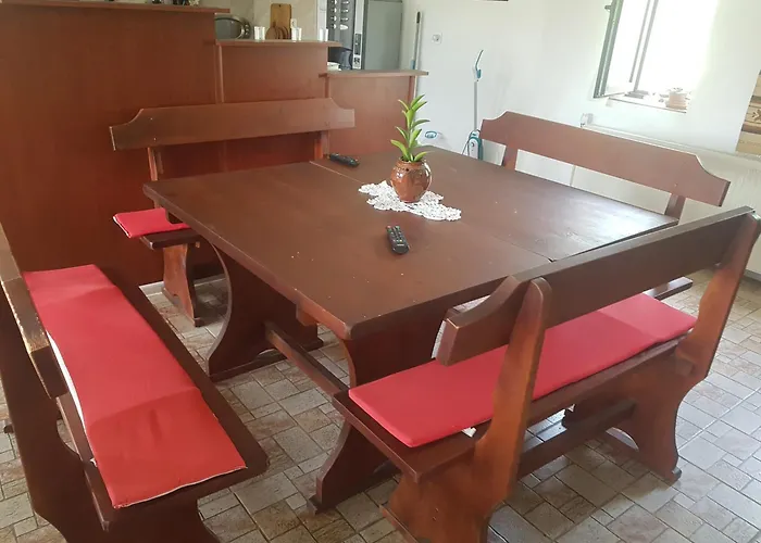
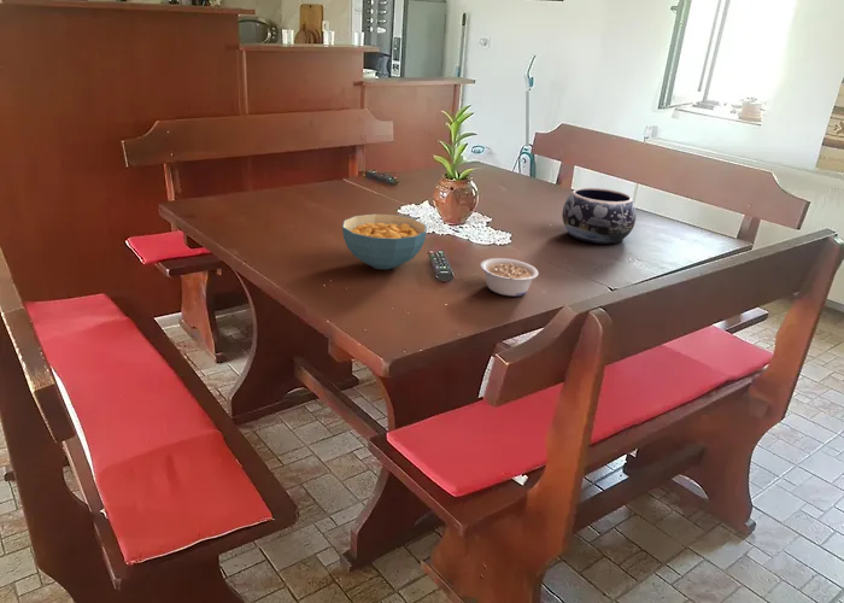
+ decorative bowl [561,187,637,245]
+ legume [480,257,540,297]
+ cereal bowl [341,213,428,270]
